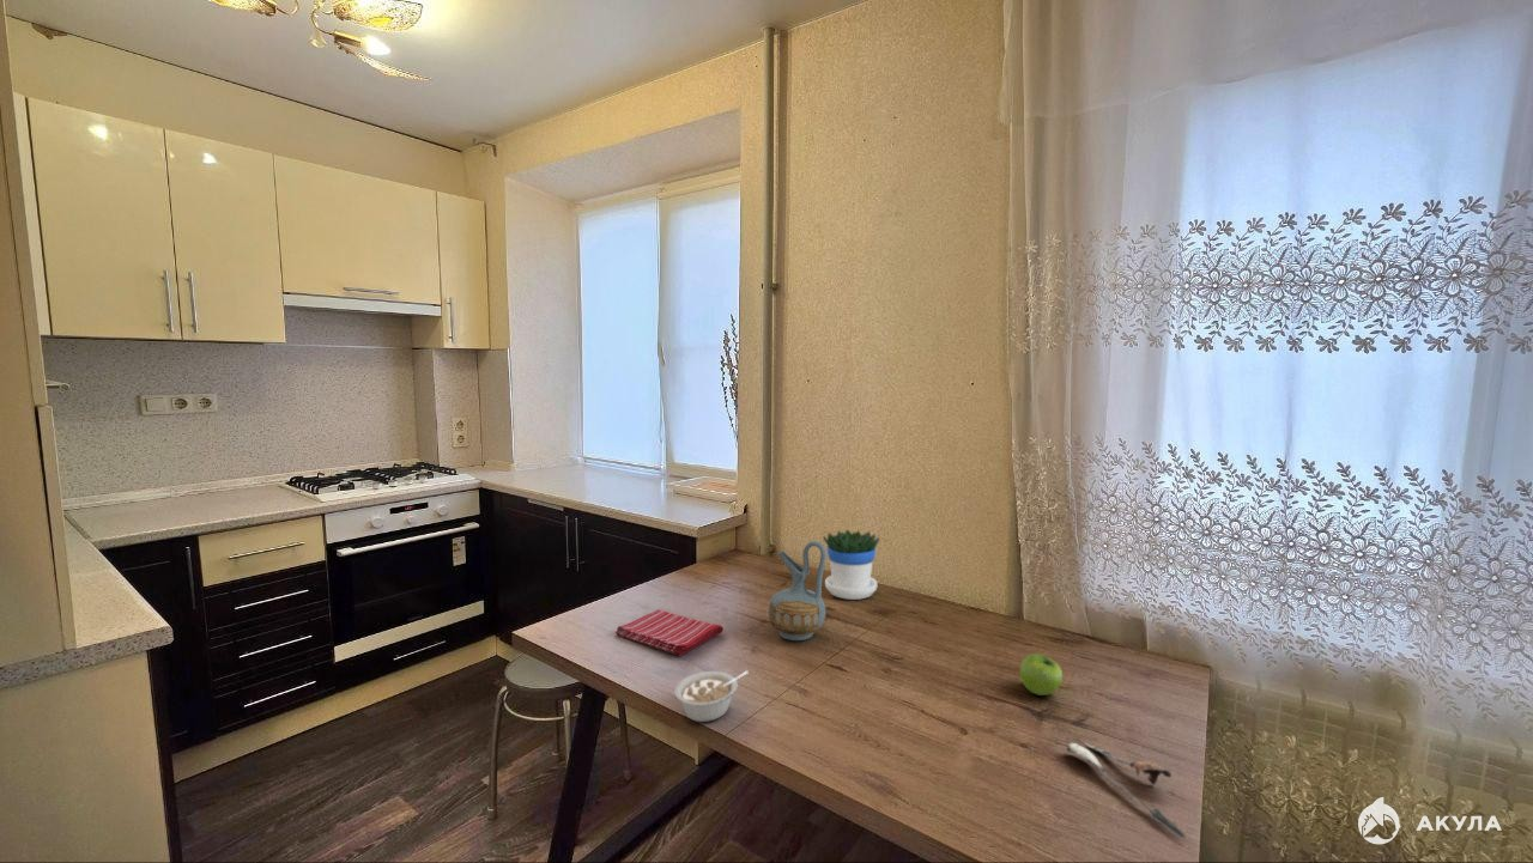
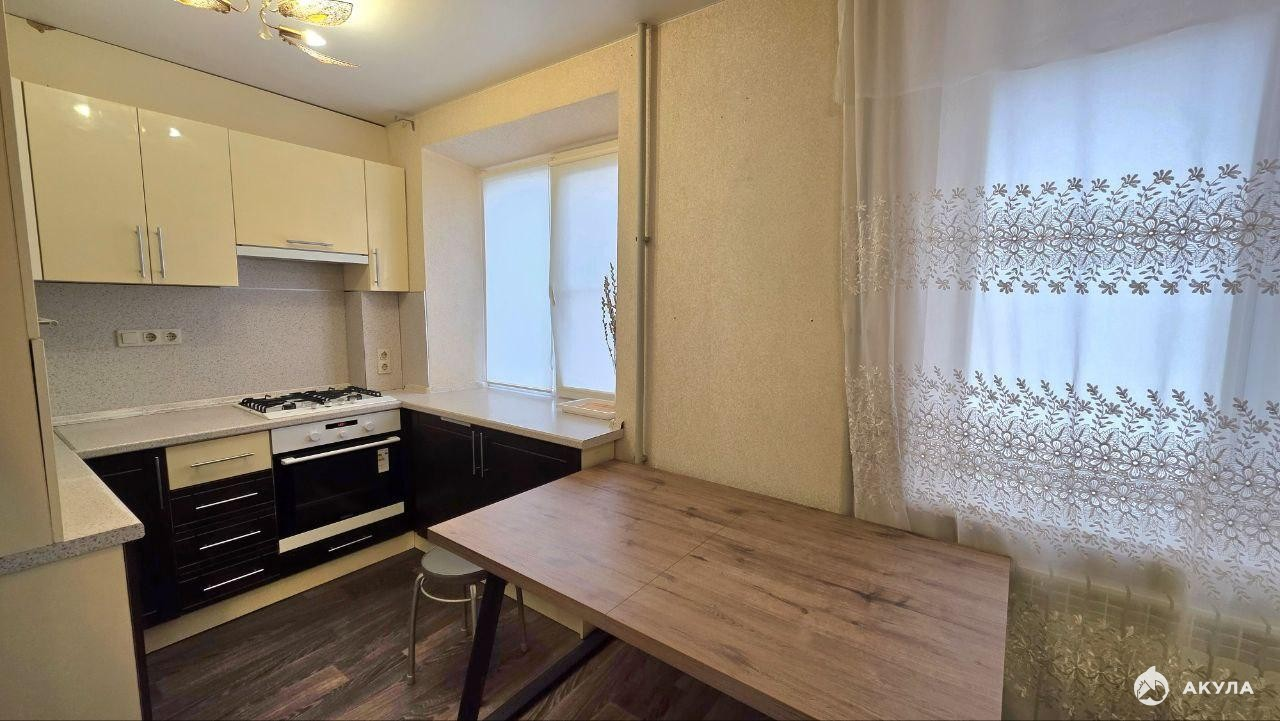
- flowerpot [822,528,880,601]
- fruit [1019,652,1064,697]
- legume [673,669,750,723]
- spoon [1065,736,1187,840]
- dish towel [614,608,725,657]
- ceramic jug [768,540,828,642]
